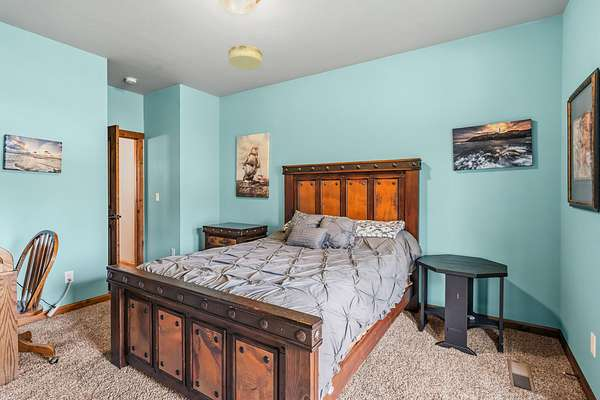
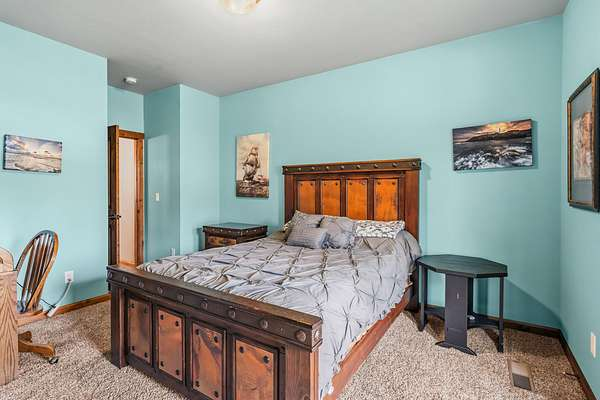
- ceiling light [227,44,263,71]
